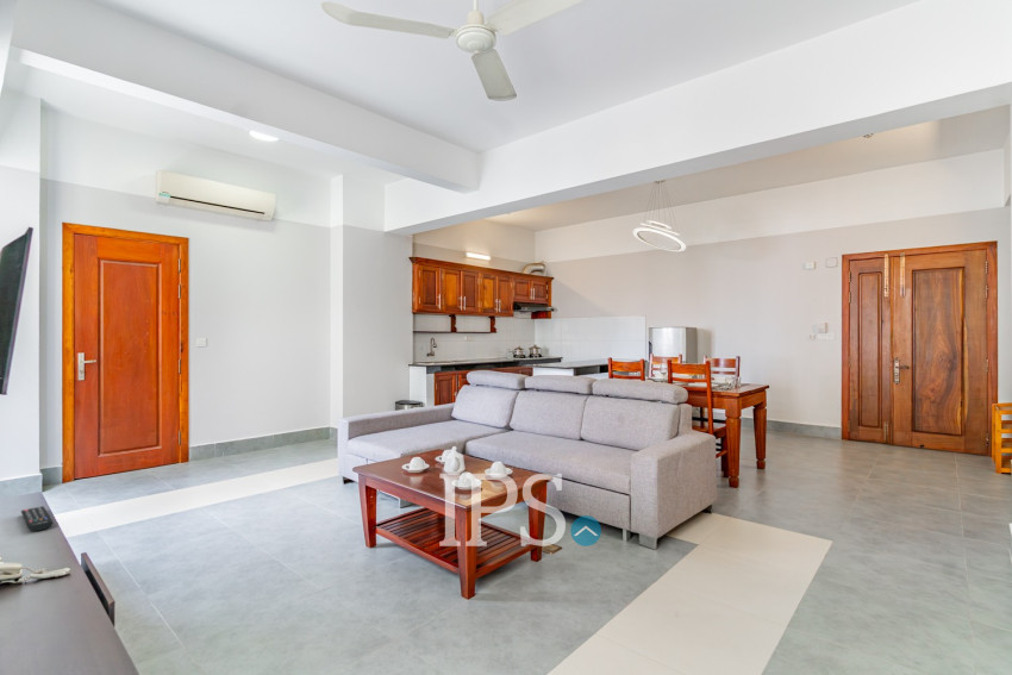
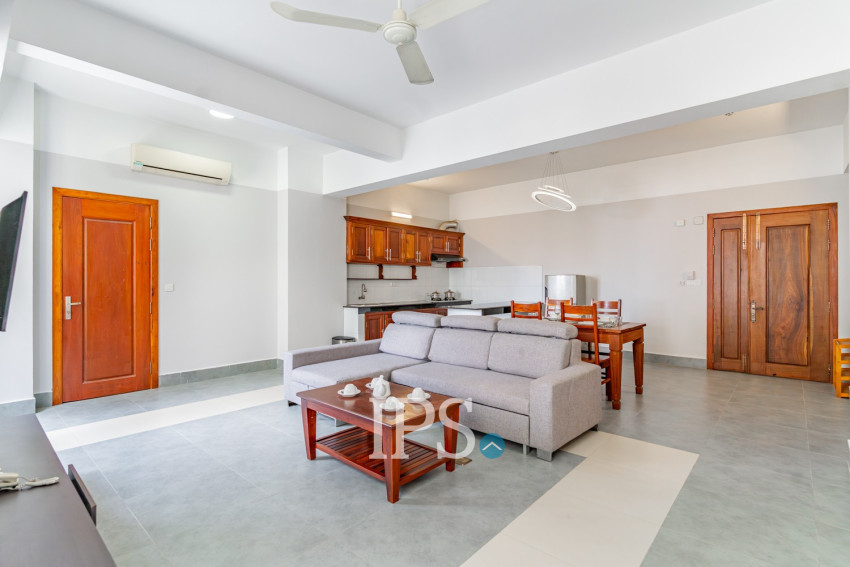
- remote control [20,505,54,532]
